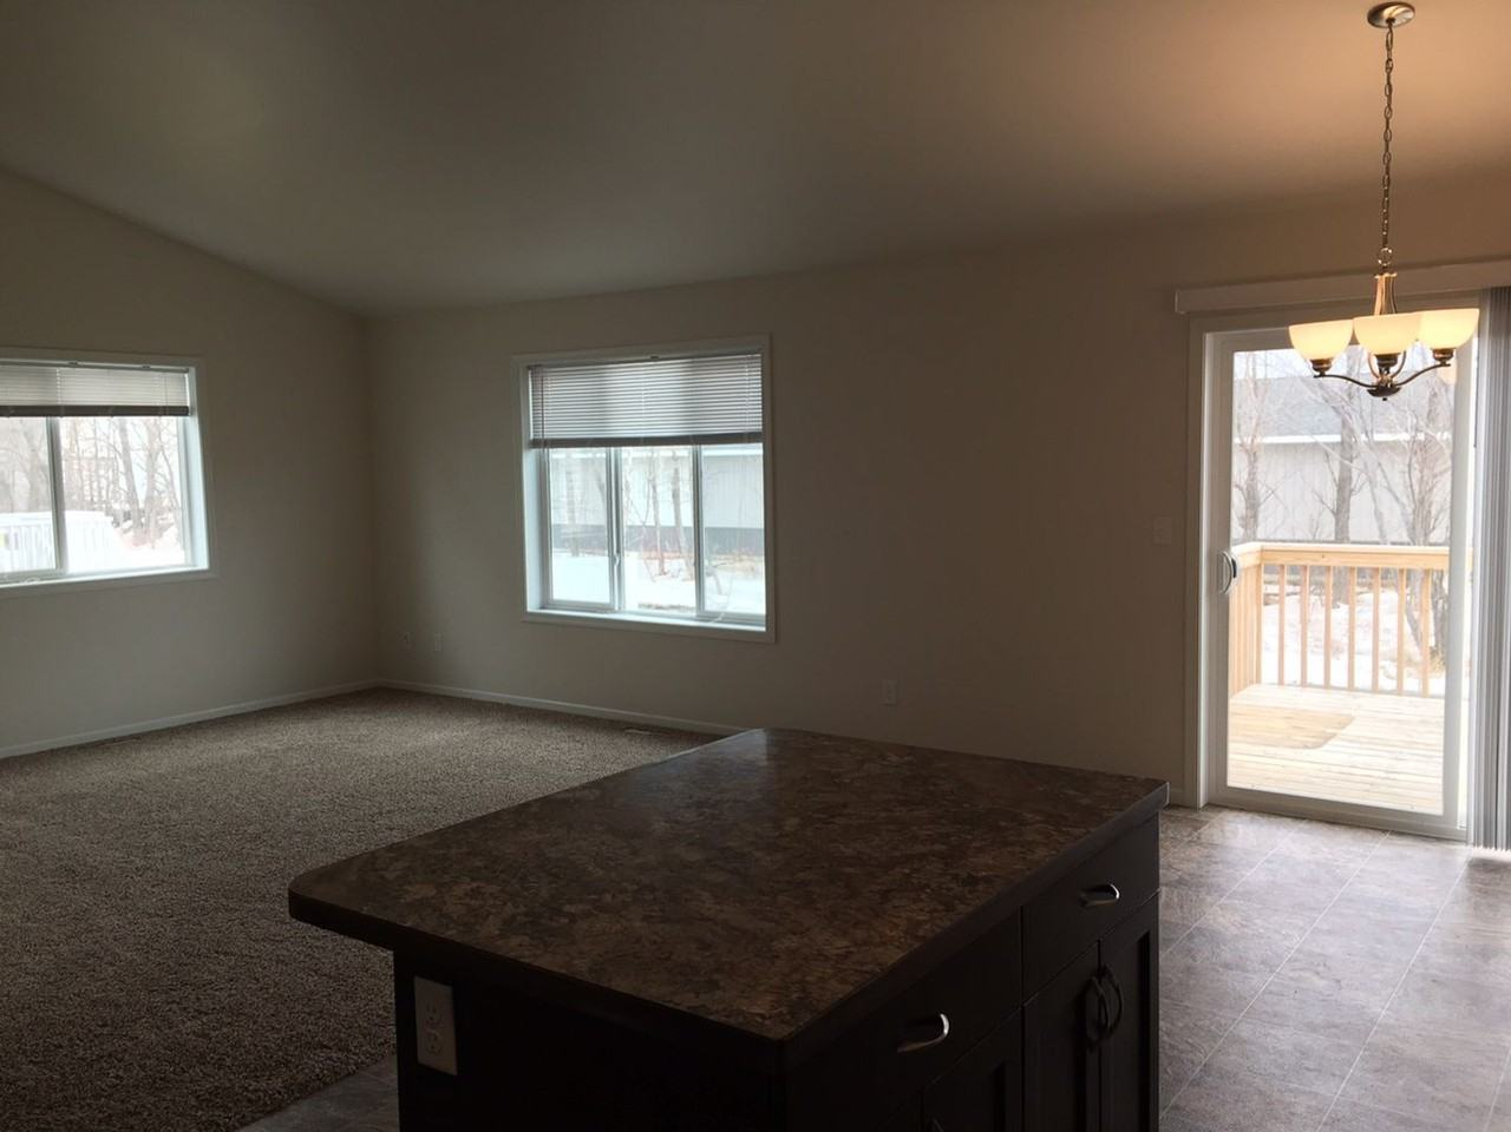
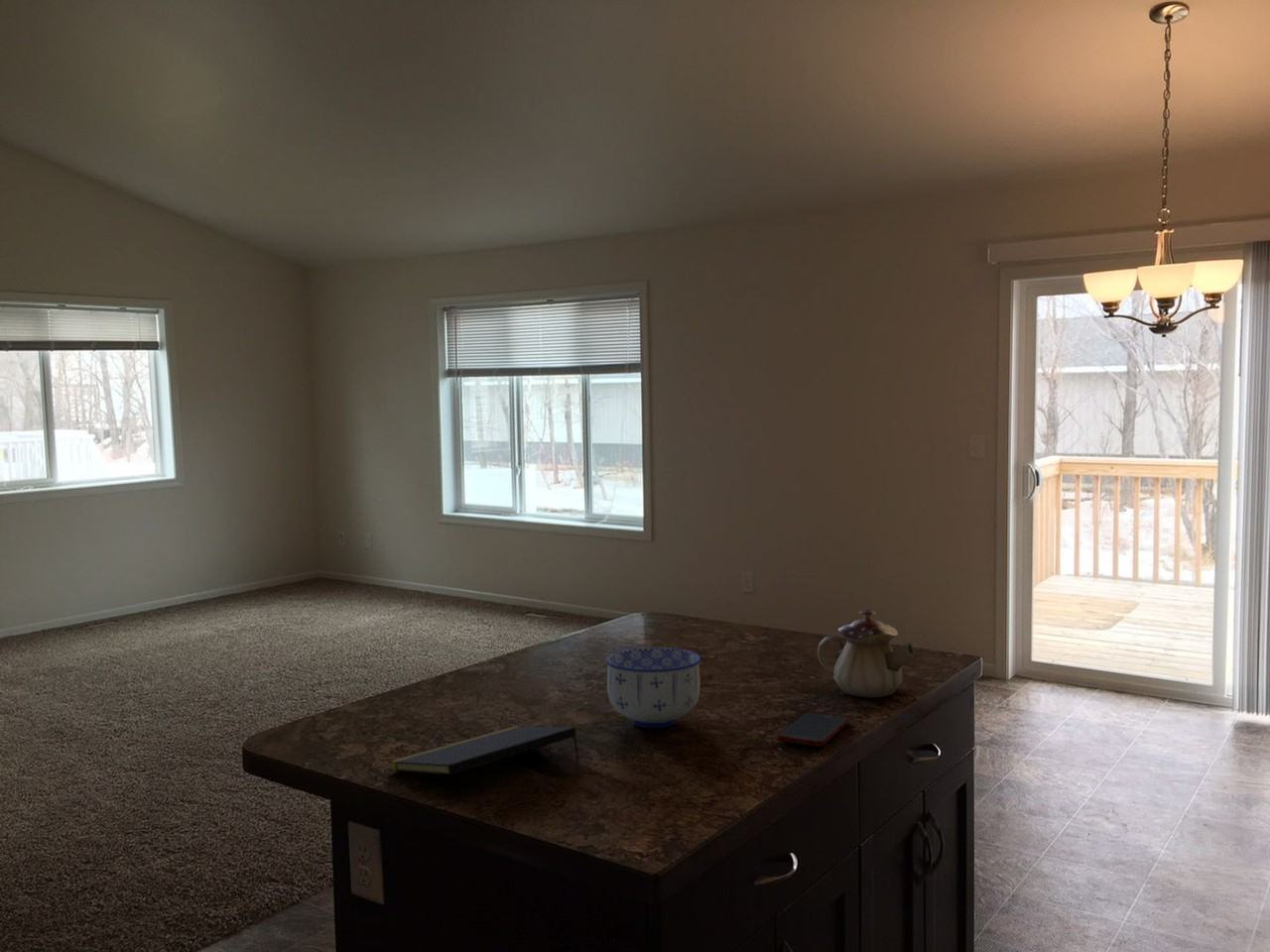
+ notepad [387,726,579,776]
+ cell phone [776,711,850,748]
+ teapot [817,608,916,698]
+ bowl [605,647,701,729]
